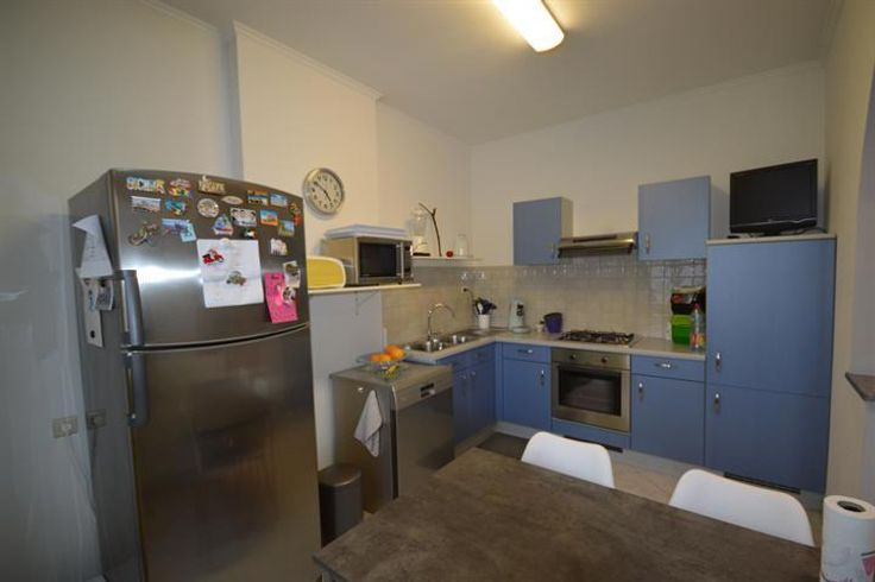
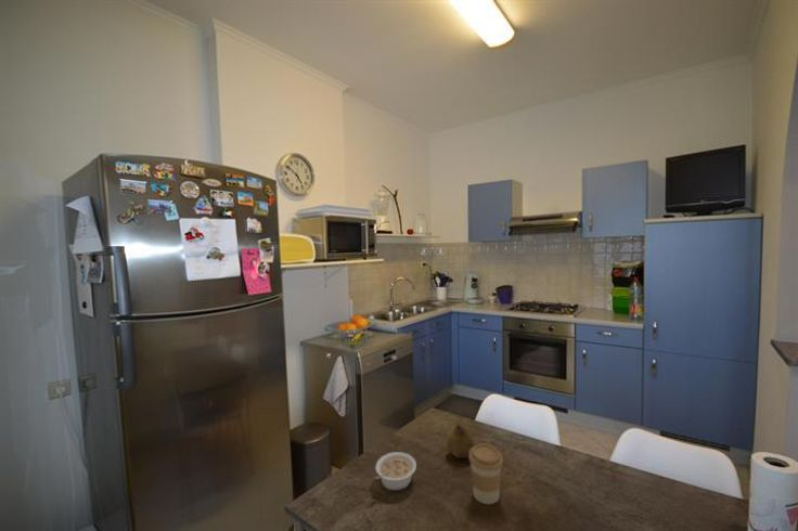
+ fruit [446,423,475,459]
+ legume [373,451,417,492]
+ coffee cup [467,443,504,505]
